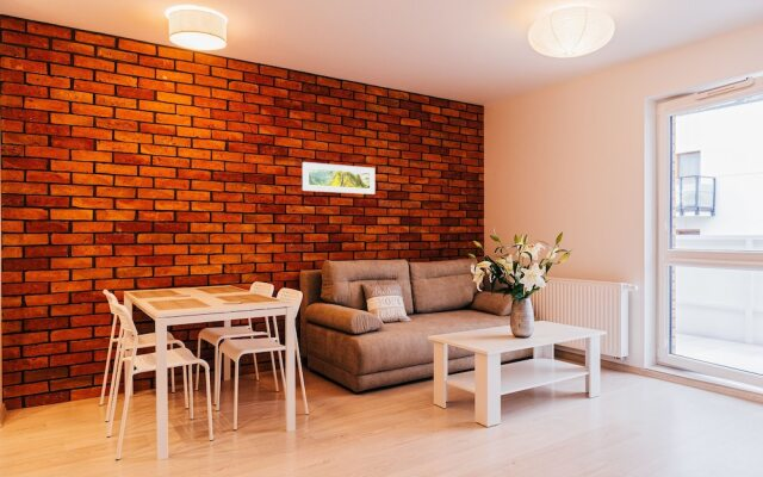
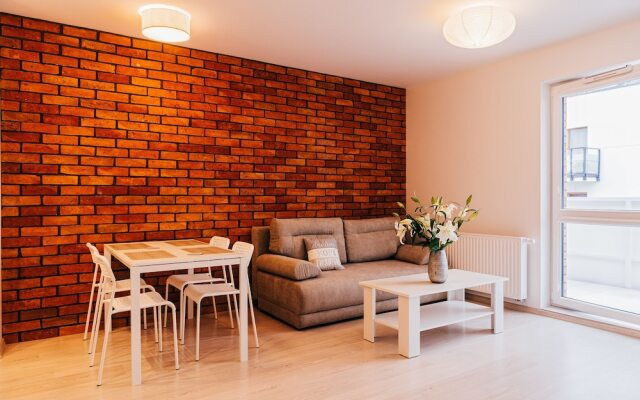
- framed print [302,161,376,196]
